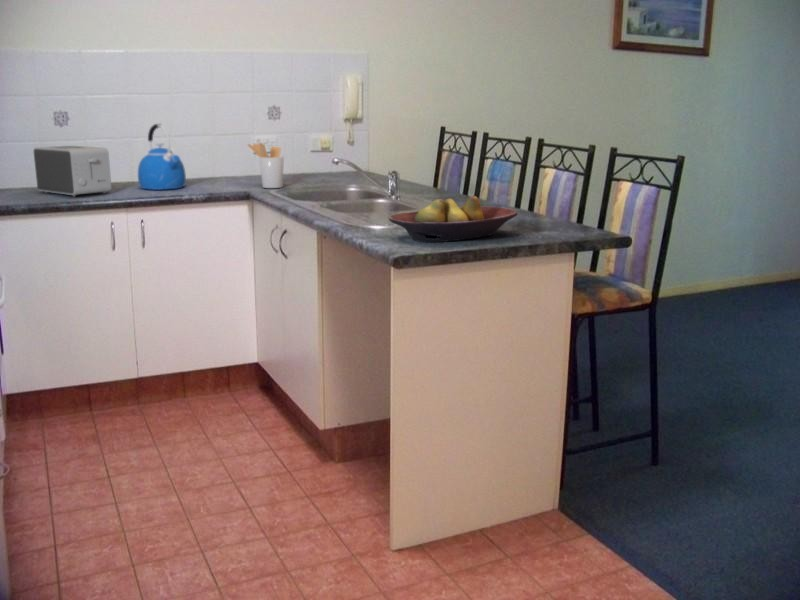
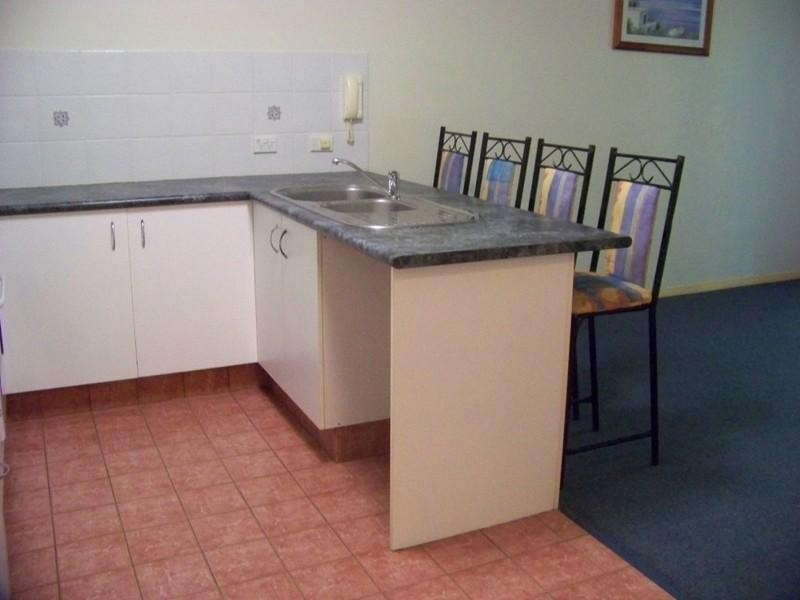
- utensil holder [247,142,285,189]
- fruit bowl [388,195,518,243]
- toaster [33,145,112,197]
- kettle [137,123,187,191]
